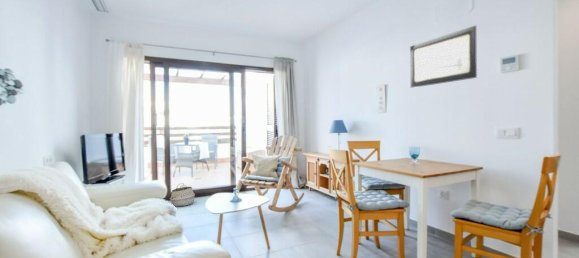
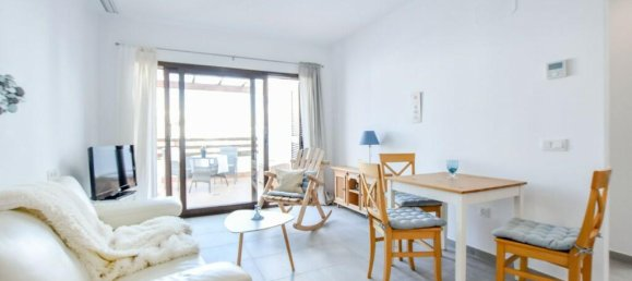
- woven basket [169,182,196,207]
- wall art [409,24,478,89]
